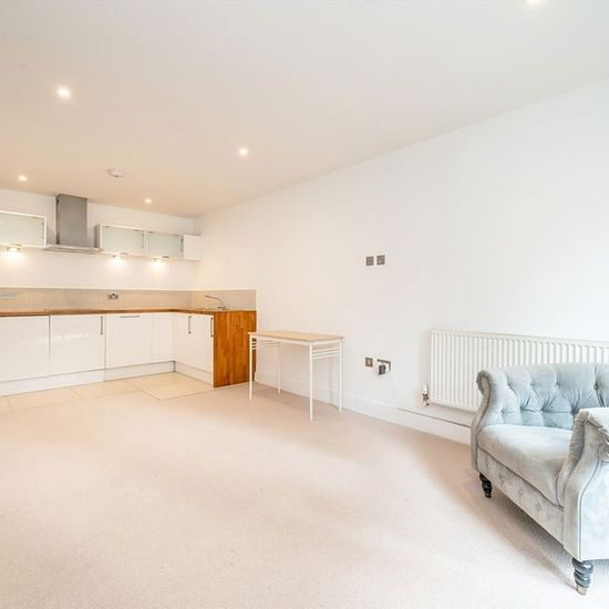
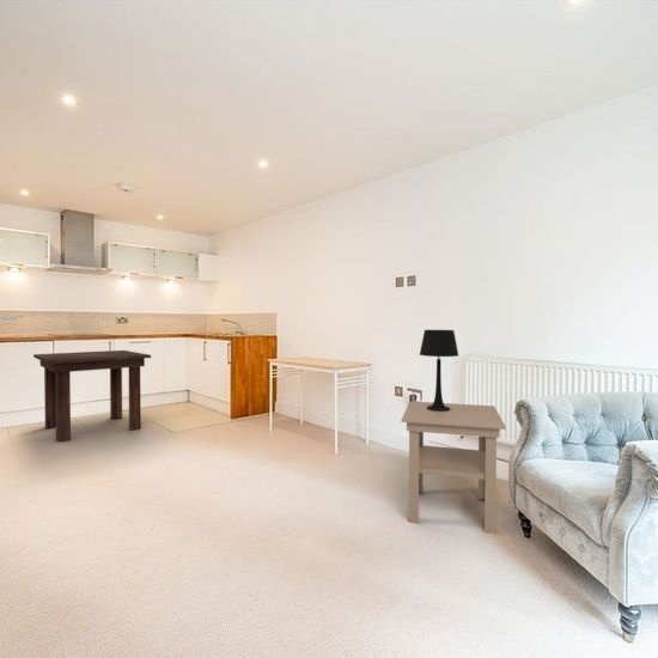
+ dining table [32,349,152,444]
+ table lamp [419,329,459,412]
+ side table [401,400,507,535]
